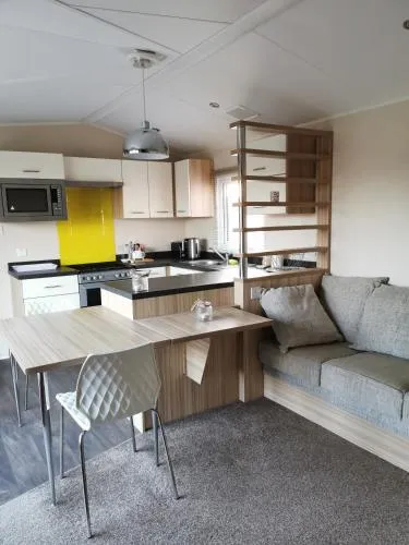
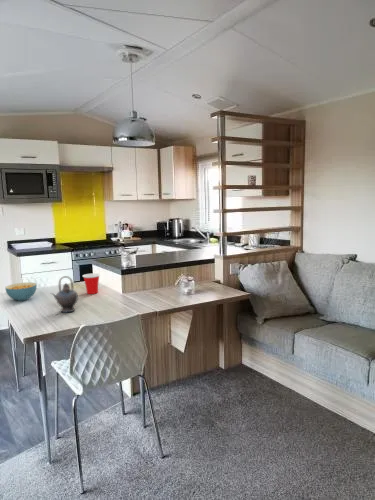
+ cup [82,272,101,295]
+ teapot [50,275,79,313]
+ cereal bowl [4,282,38,302]
